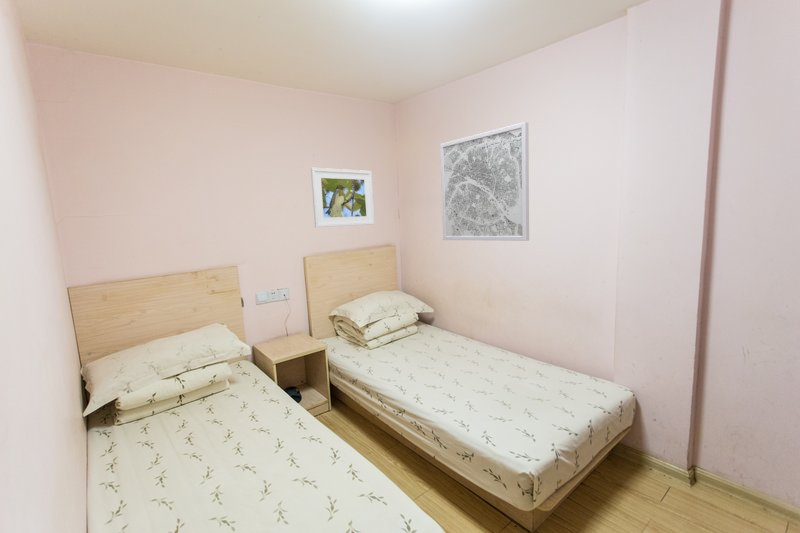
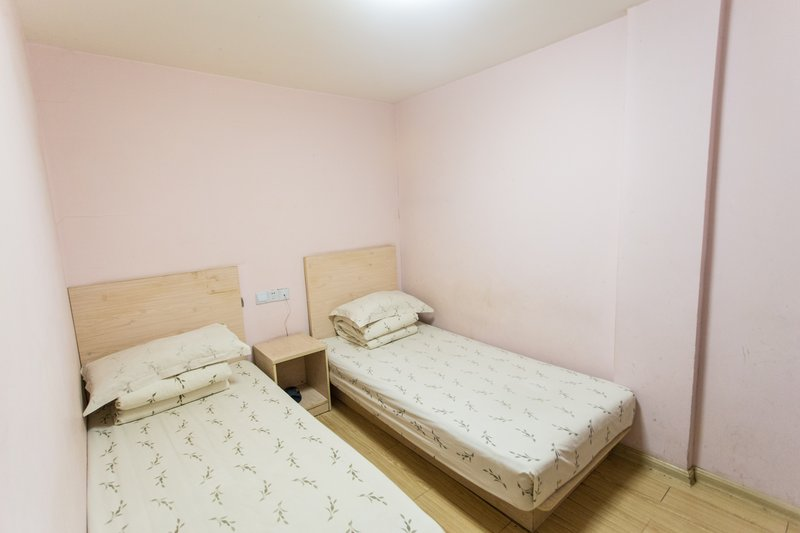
- wall art [439,121,530,242]
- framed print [310,167,375,228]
